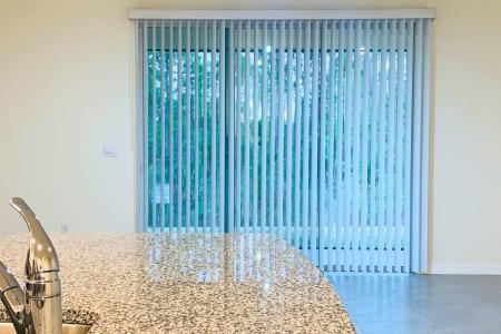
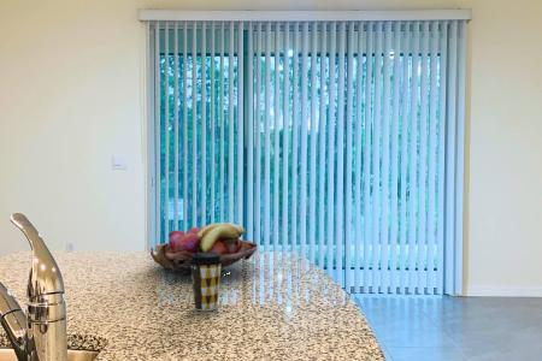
+ fruit basket [149,221,258,276]
+ coffee cup [188,253,223,312]
